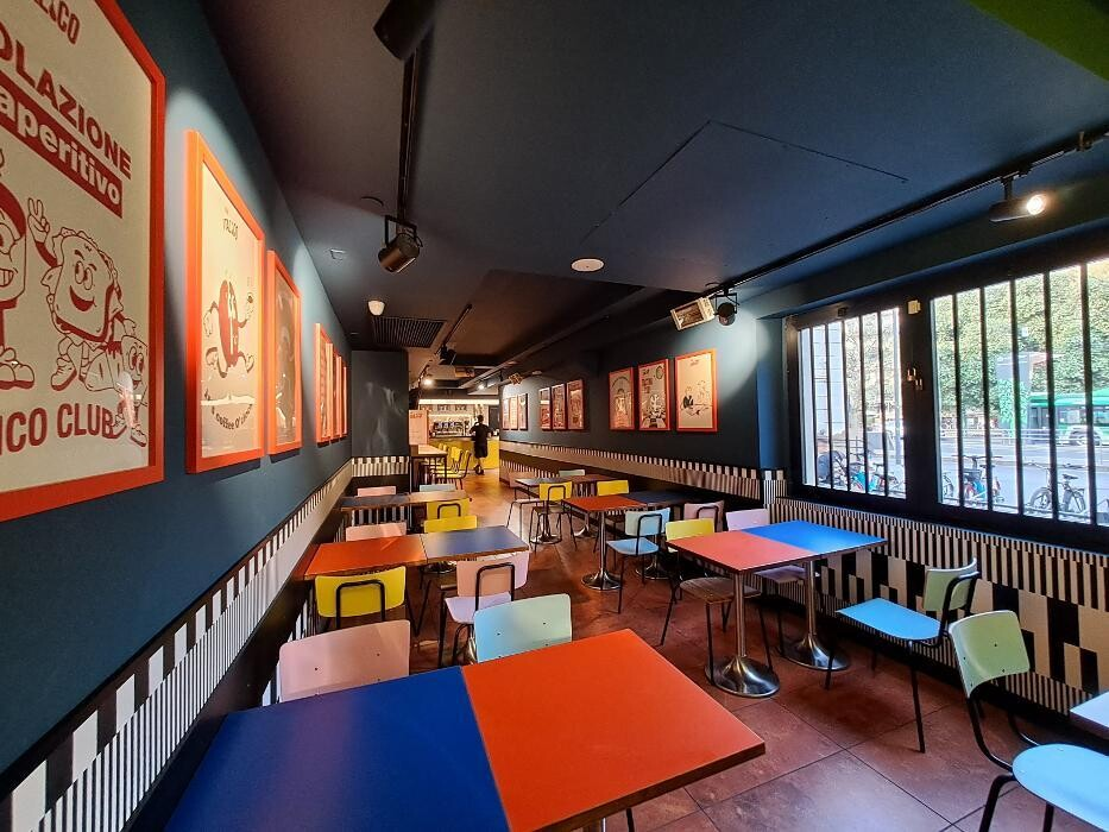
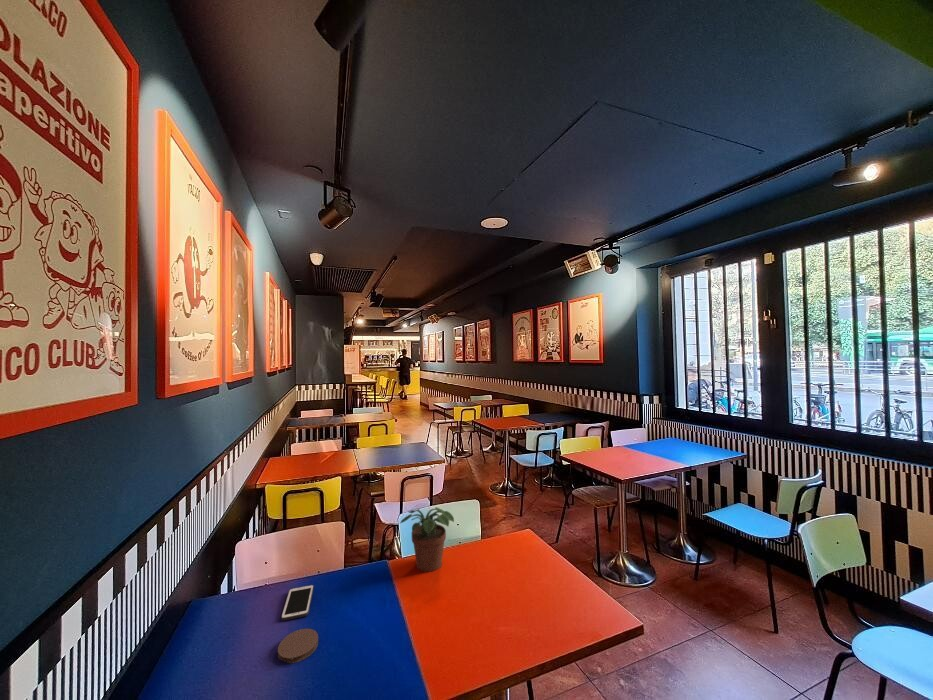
+ potted plant [399,506,455,573]
+ coaster [277,628,319,664]
+ cell phone [280,584,315,622]
